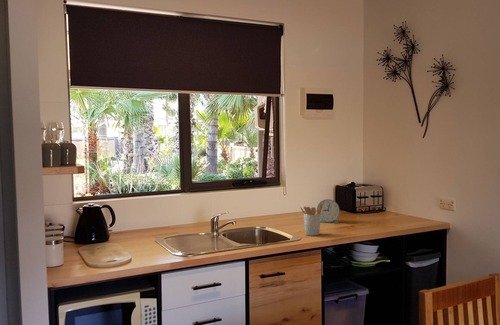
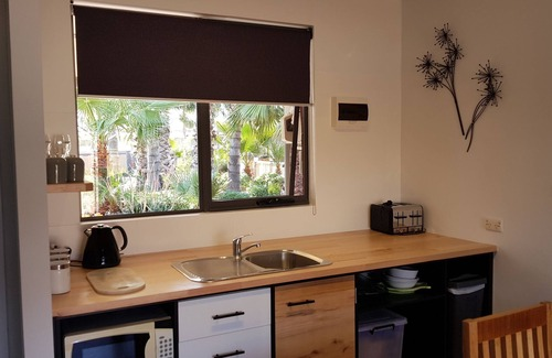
- utensil holder [299,204,323,237]
- alarm clock [316,198,341,224]
